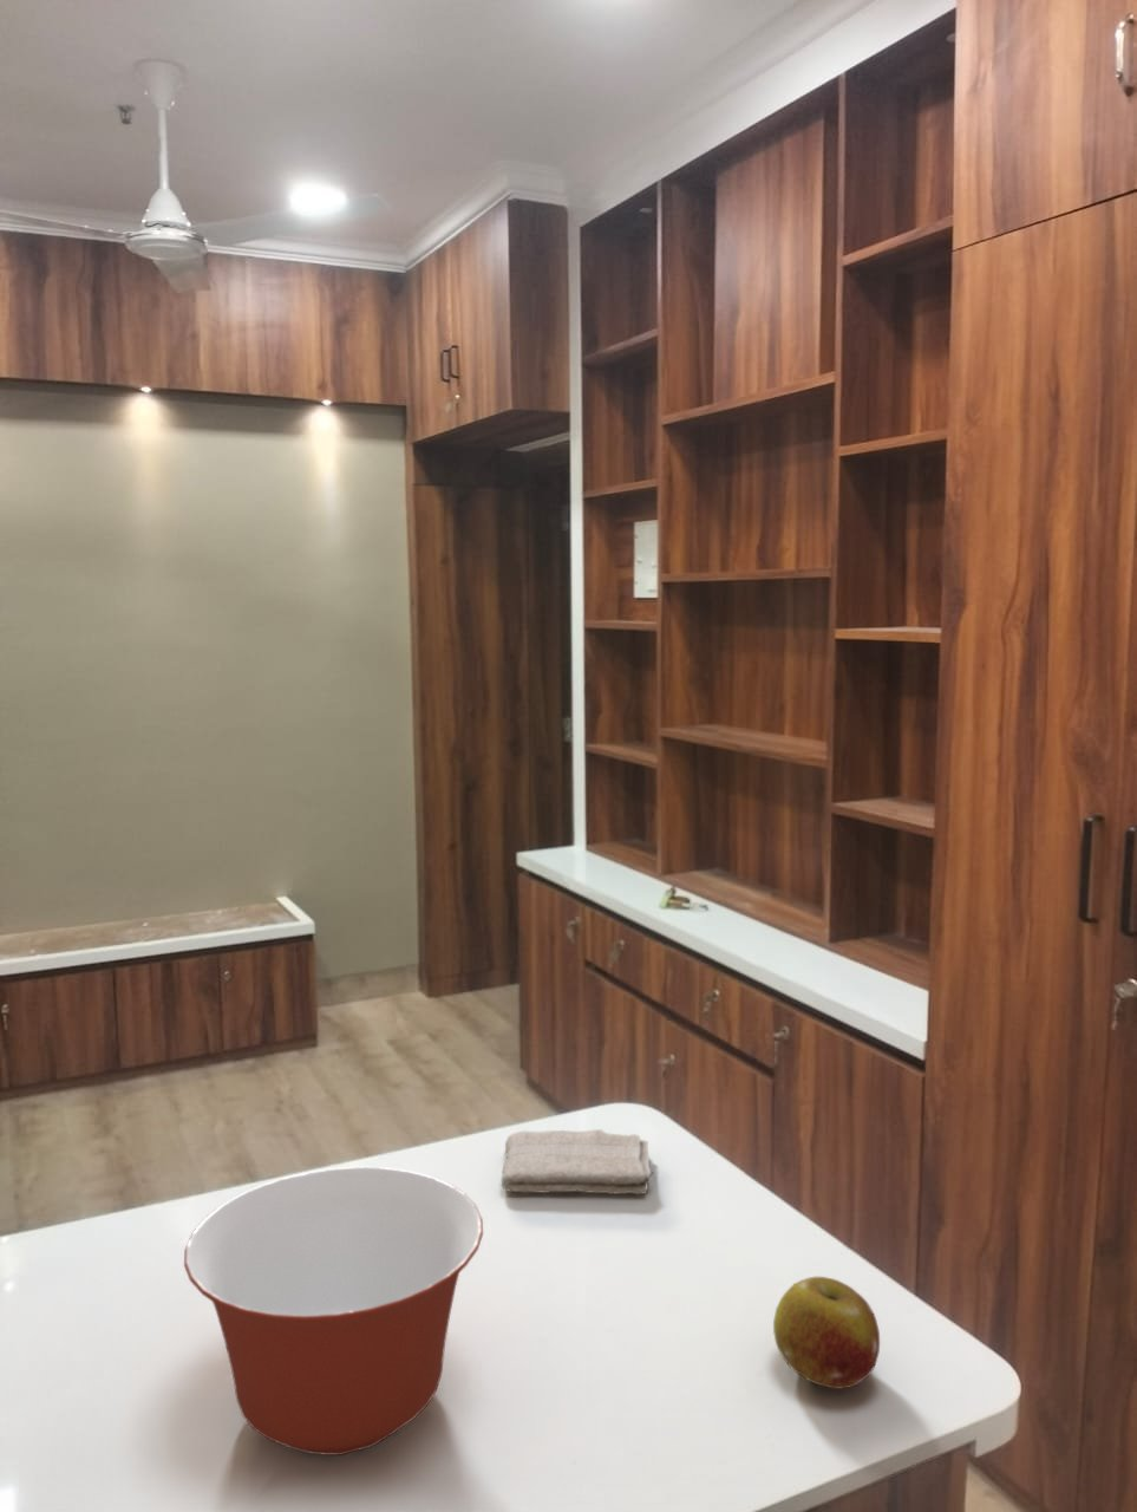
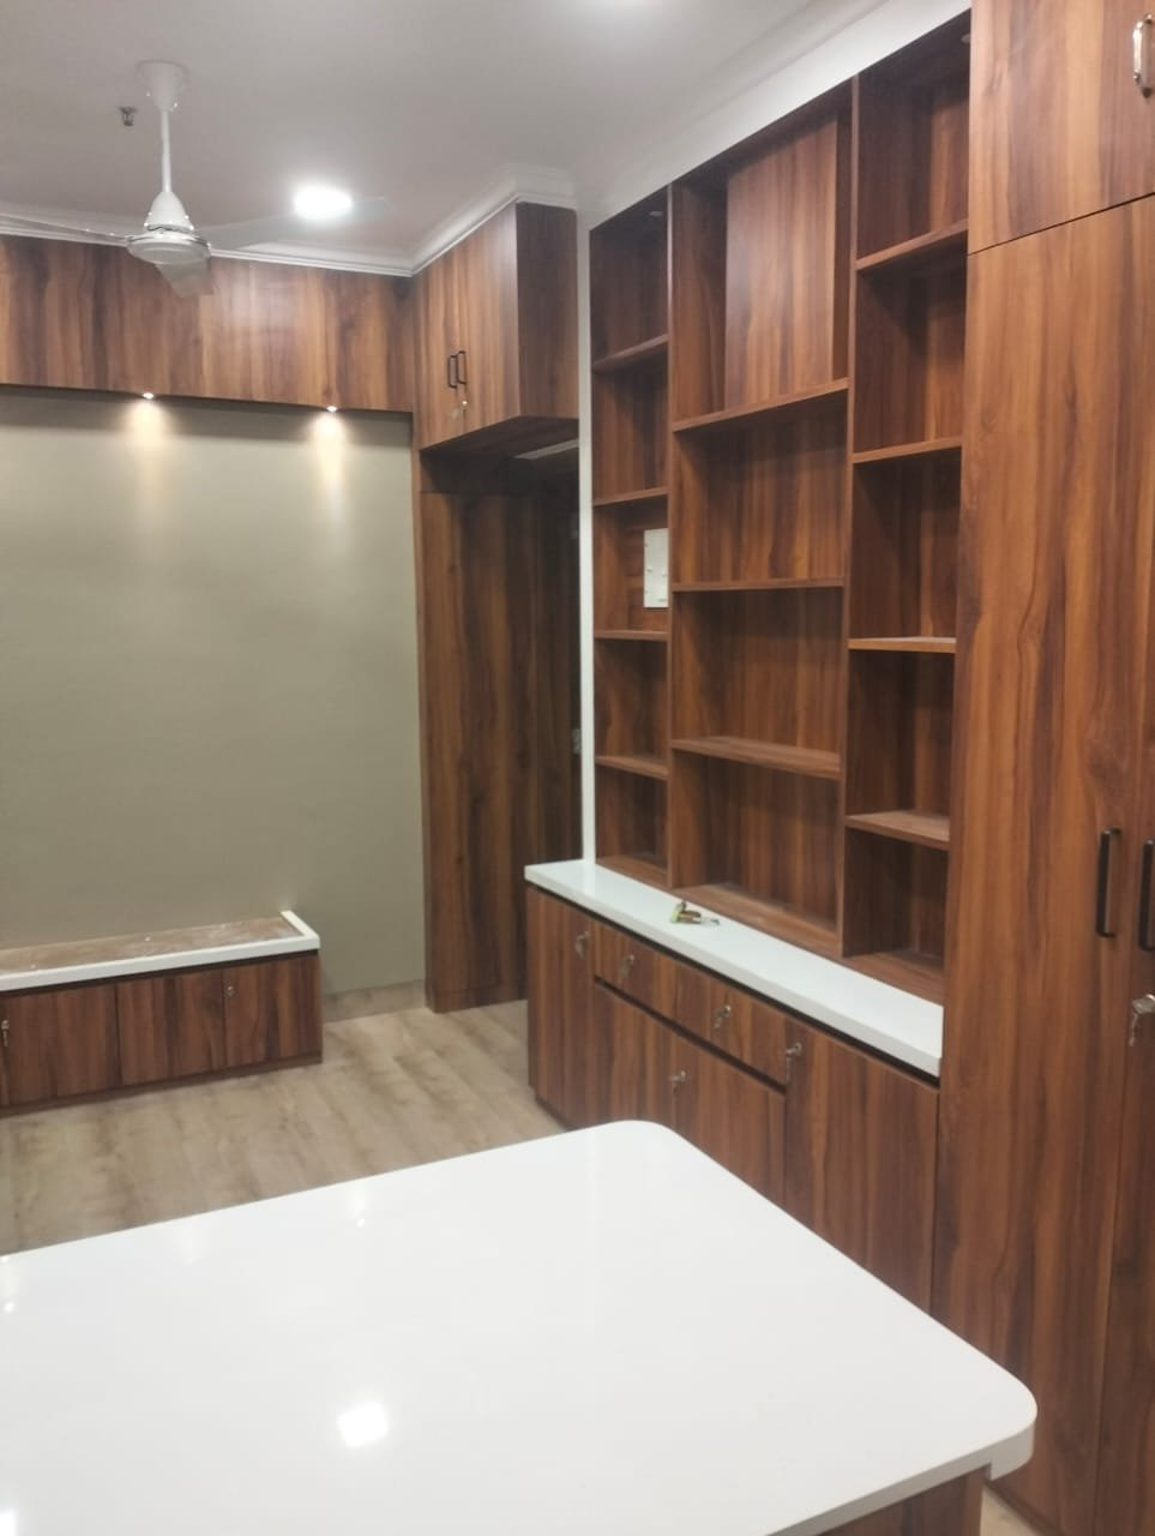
- washcloth [500,1129,654,1197]
- fruit [773,1276,880,1390]
- mixing bowl [183,1164,484,1457]
